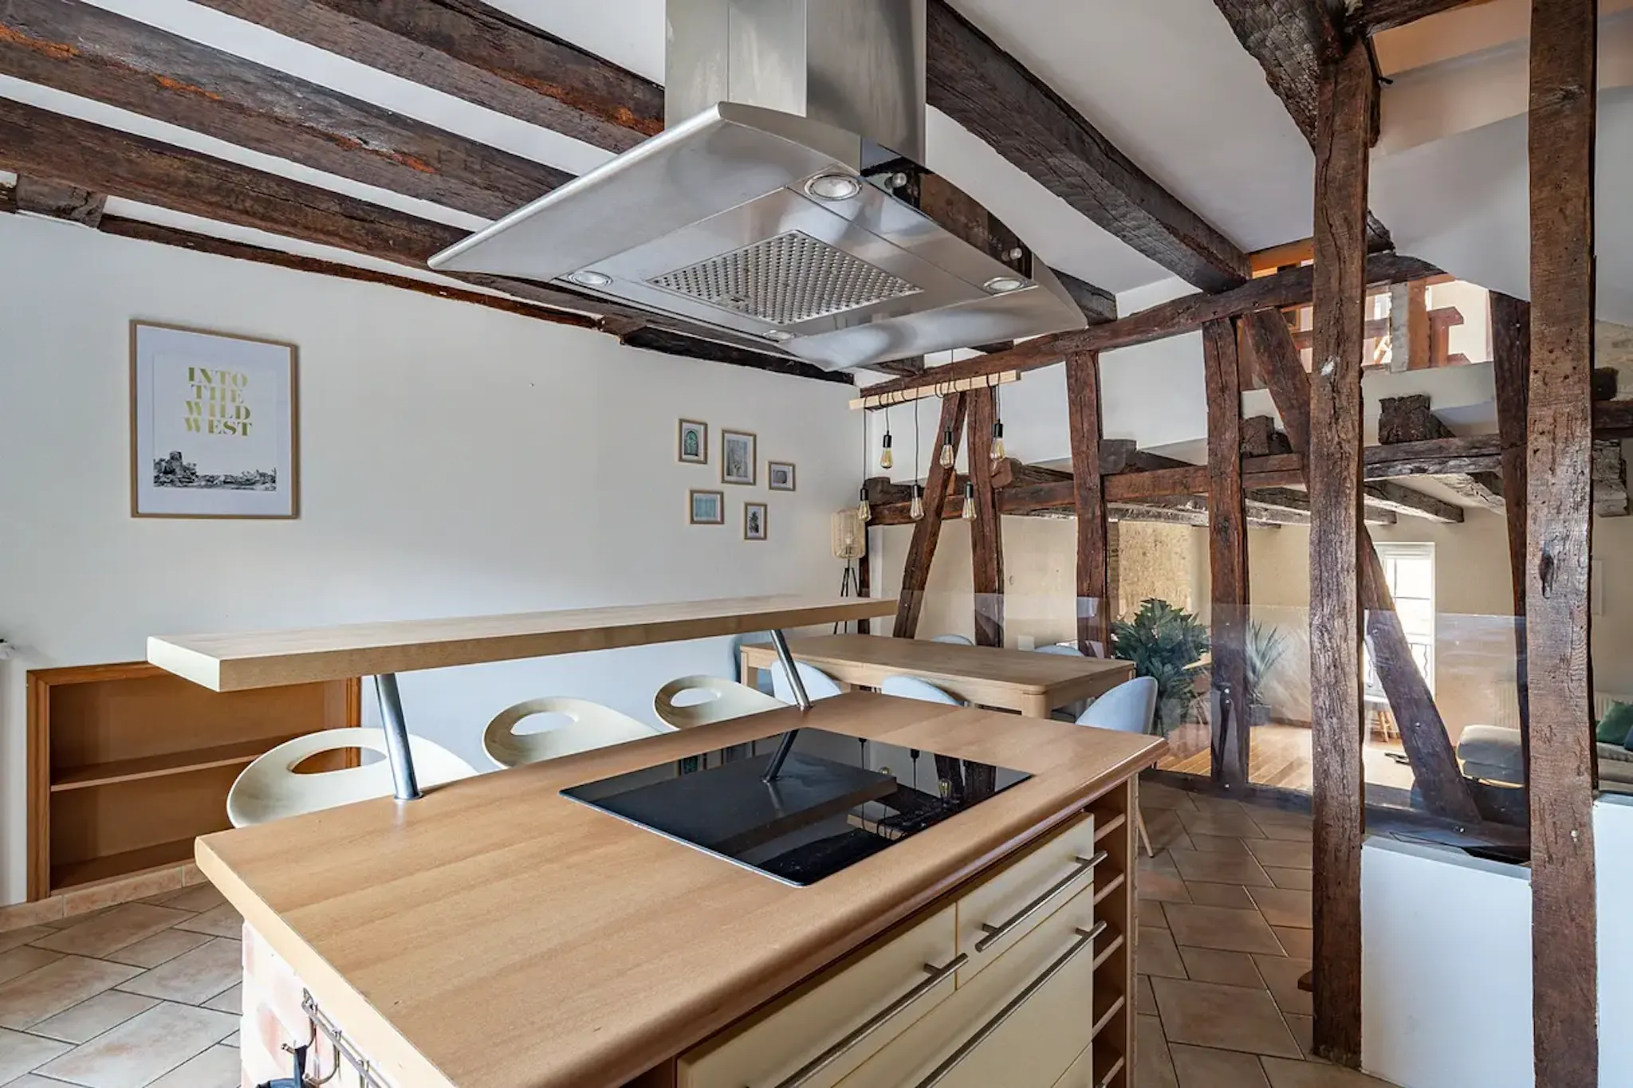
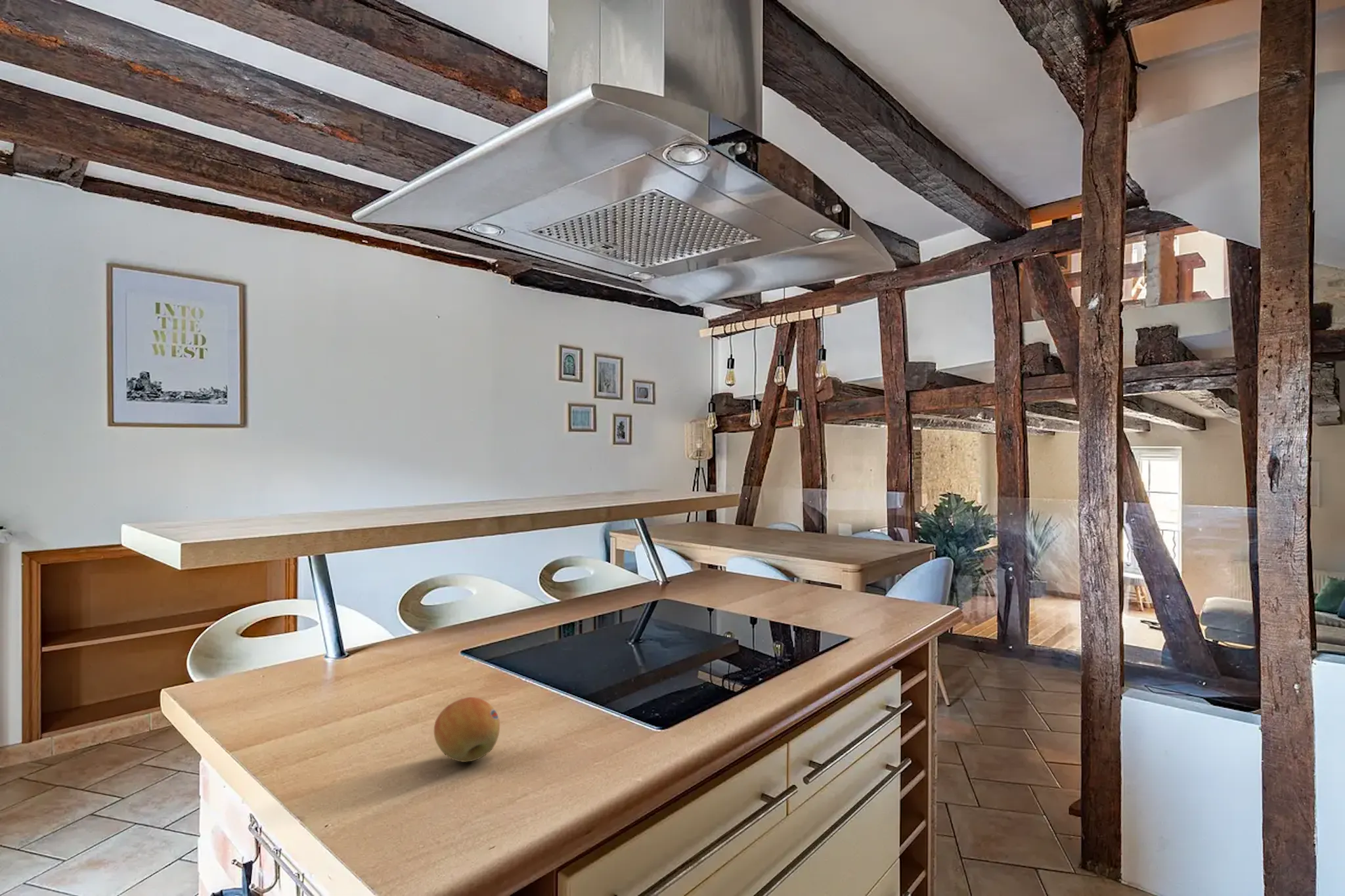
+ fruit [433,696,500,763]
